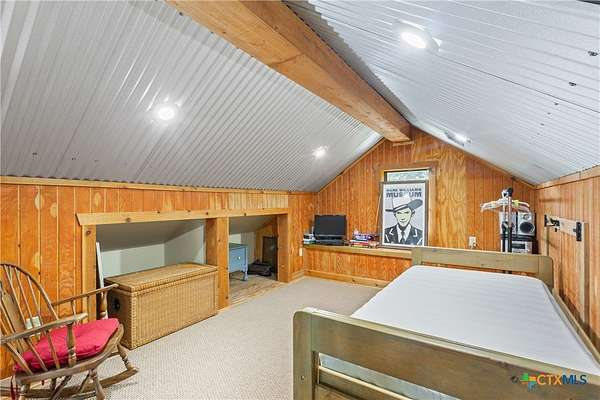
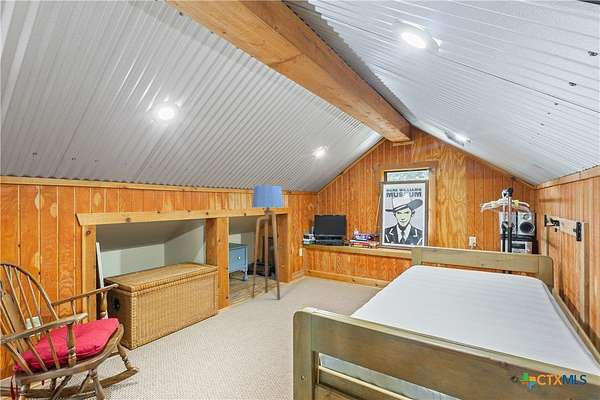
+ floor lamp [251,185,285,301]
